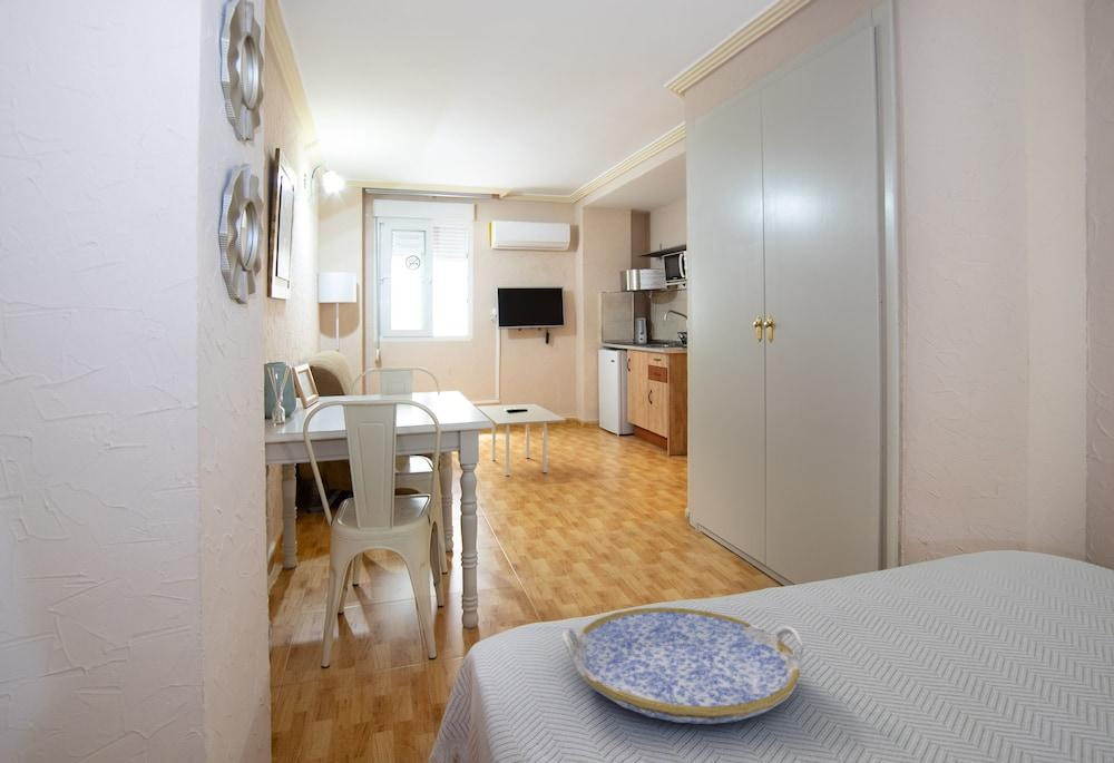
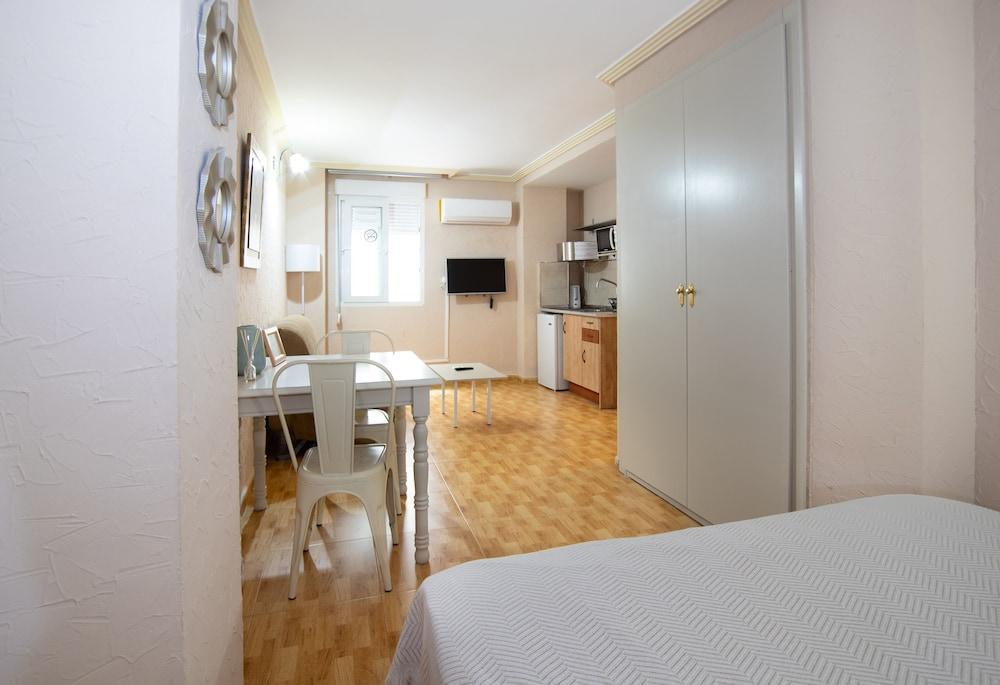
- serving tray [561,606,804,725]
